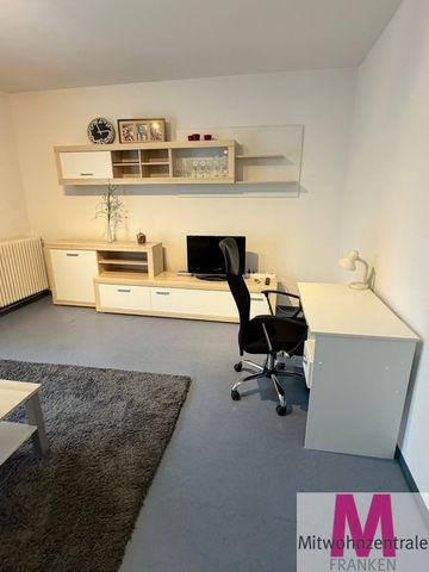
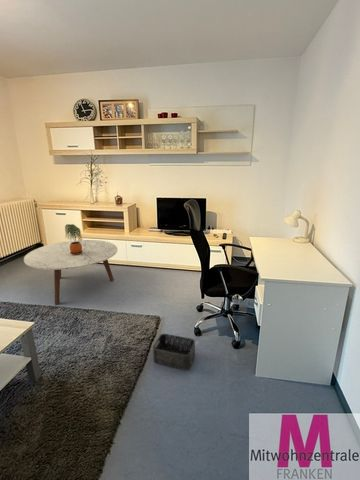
+ coffee table [23,239,118,306]
+ potted plant [64,223,83,255]
+ storage bin [152,333,196,371]
